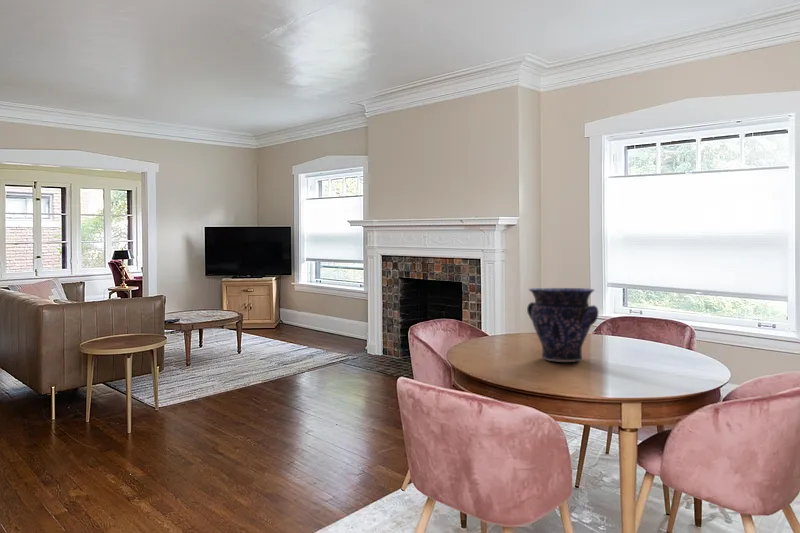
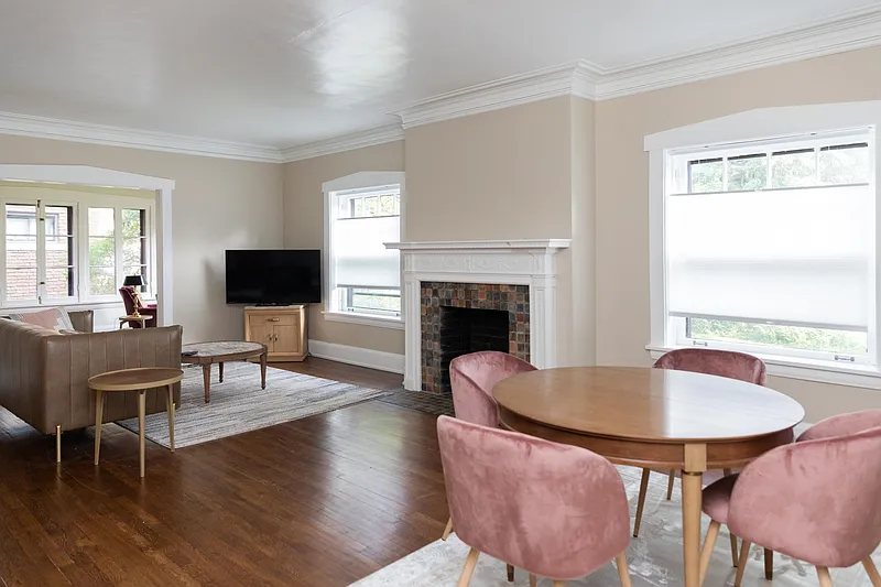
- vase [526,287,600,363]
